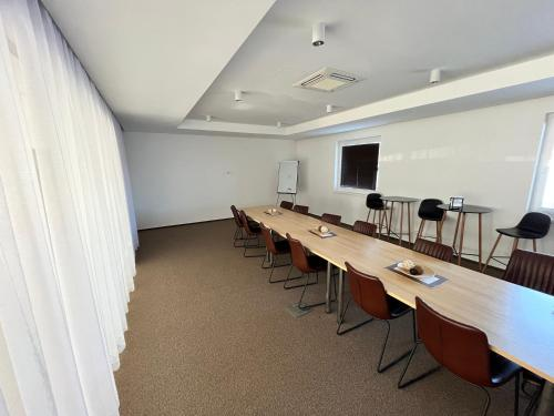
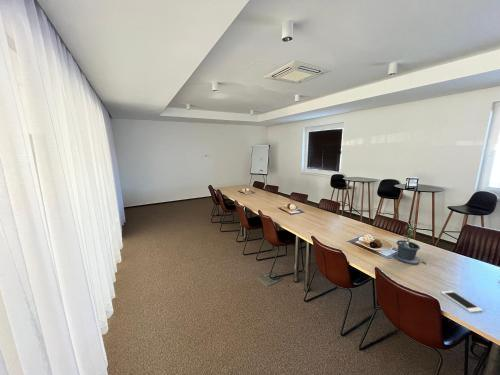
+ cell phone [440,290,484,313]
+ potted plant [393,223,426,266]
